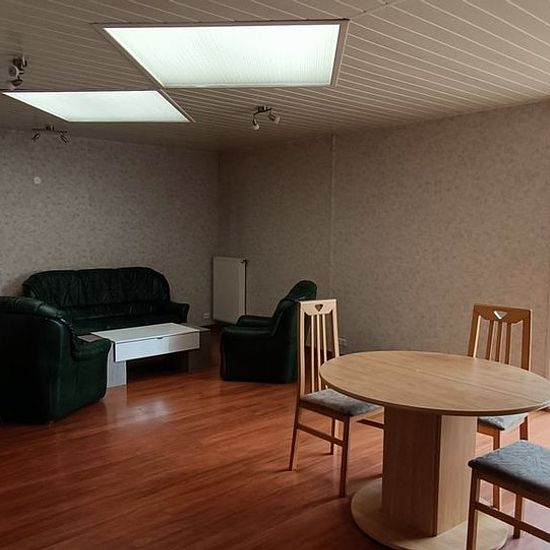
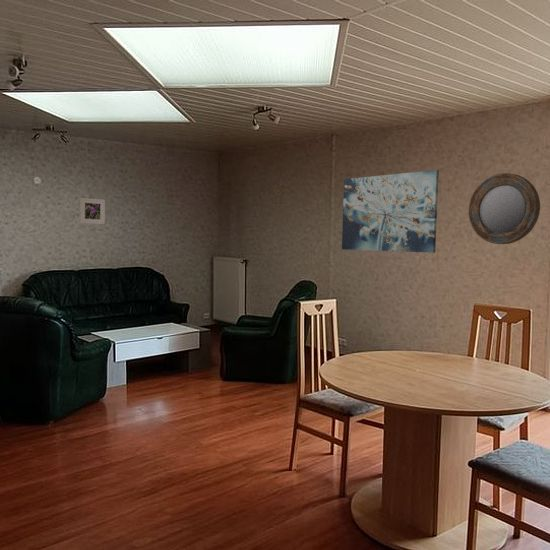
+ home mirror [467,172,541,245]
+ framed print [79,197,106,225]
+ wall art [341,169,440,254]
